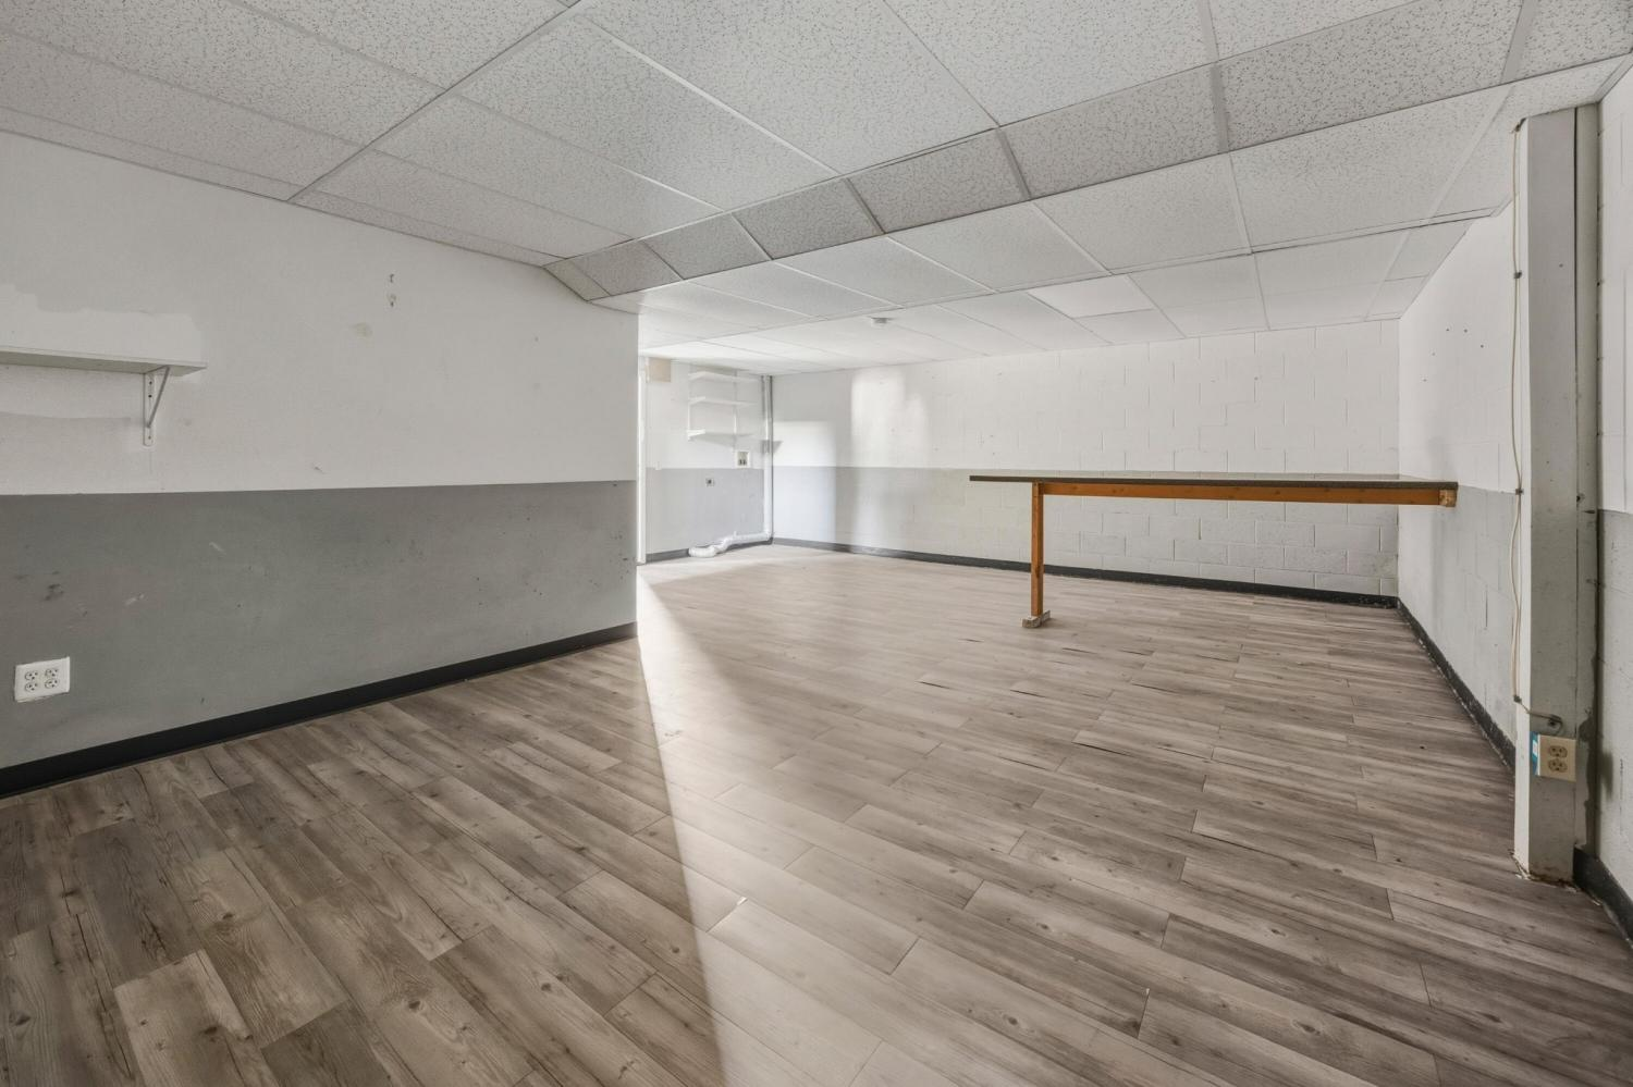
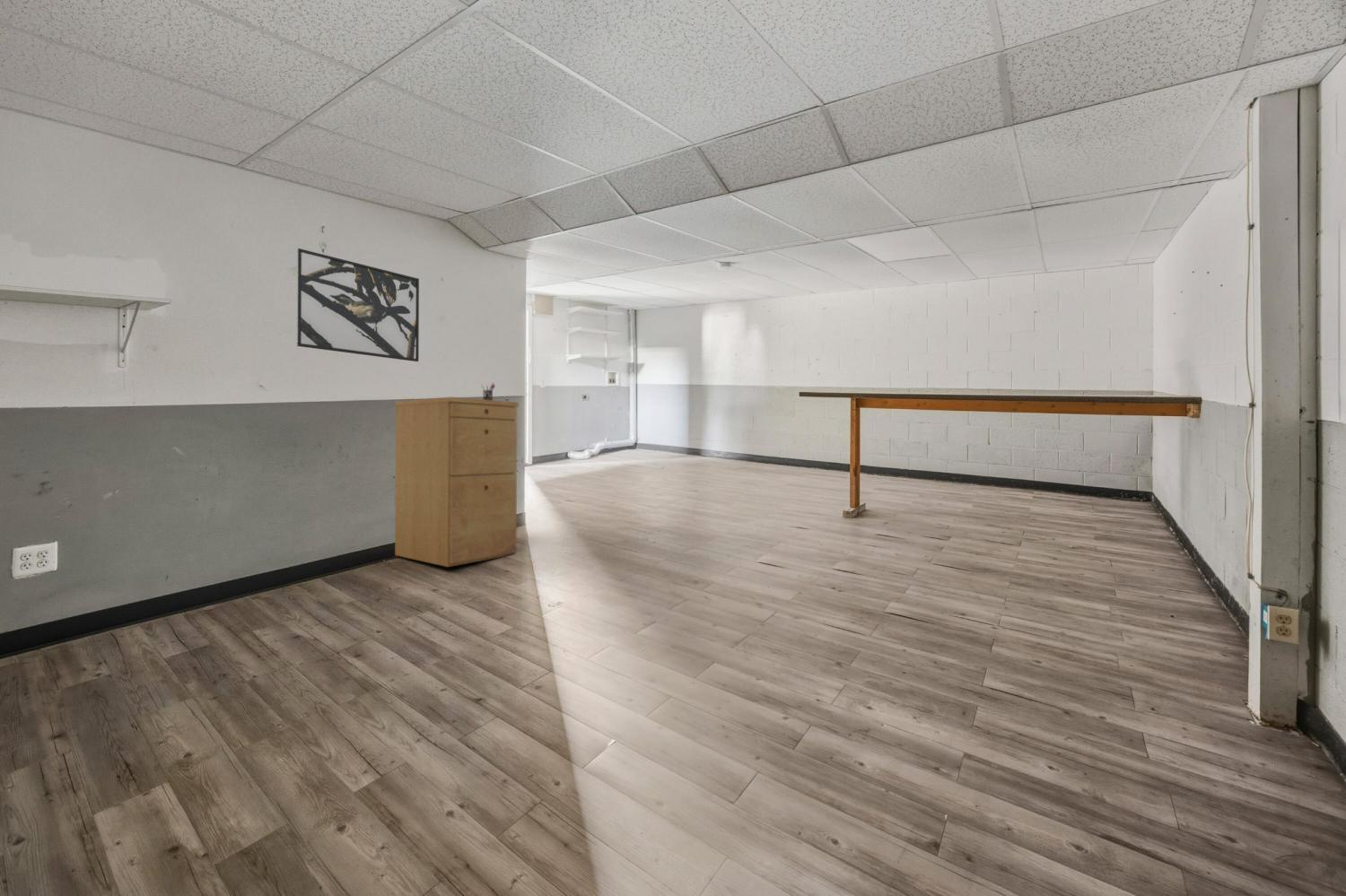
+ pen holder [480,382,496,400]
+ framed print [296,248,420,362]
+ filing cabinet [394,396,520,568]
